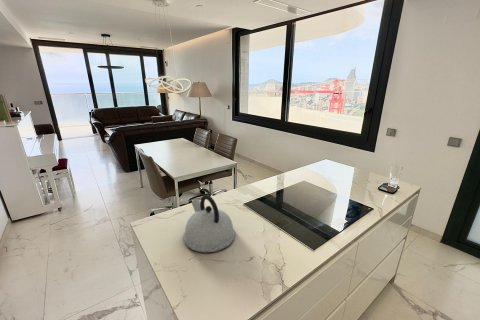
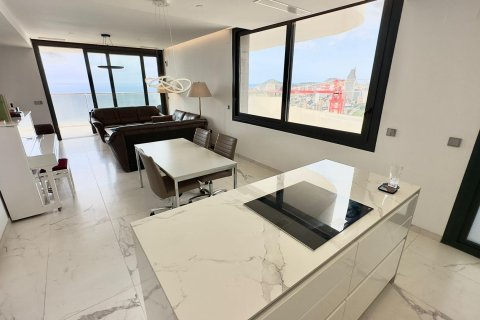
- kettle [183,194,236,254]
